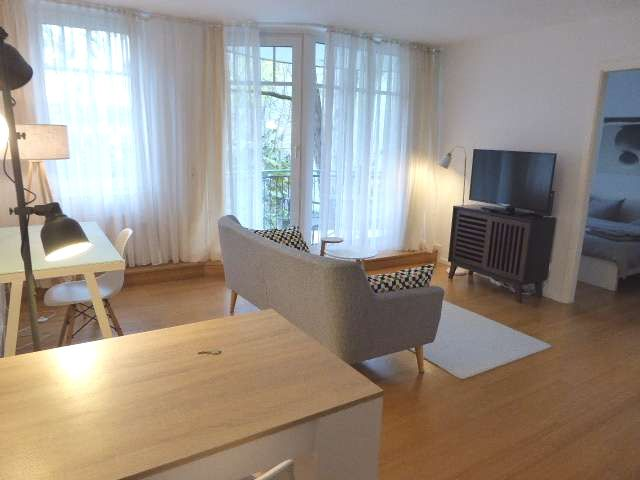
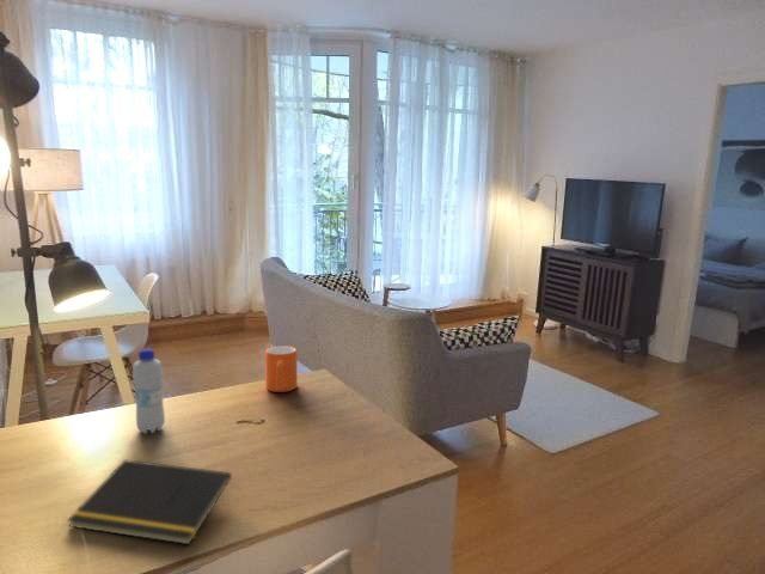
+ mug [264,344,299,393]
+ notepad [66,458,233,545]
+ bottle [131,348,166,434]
